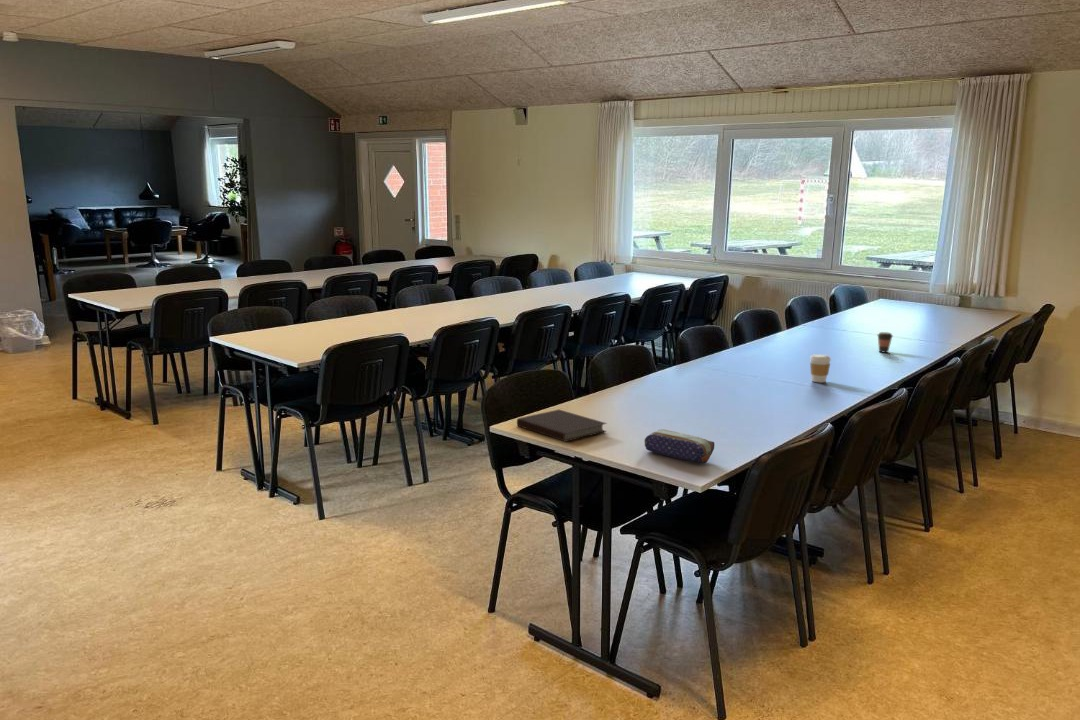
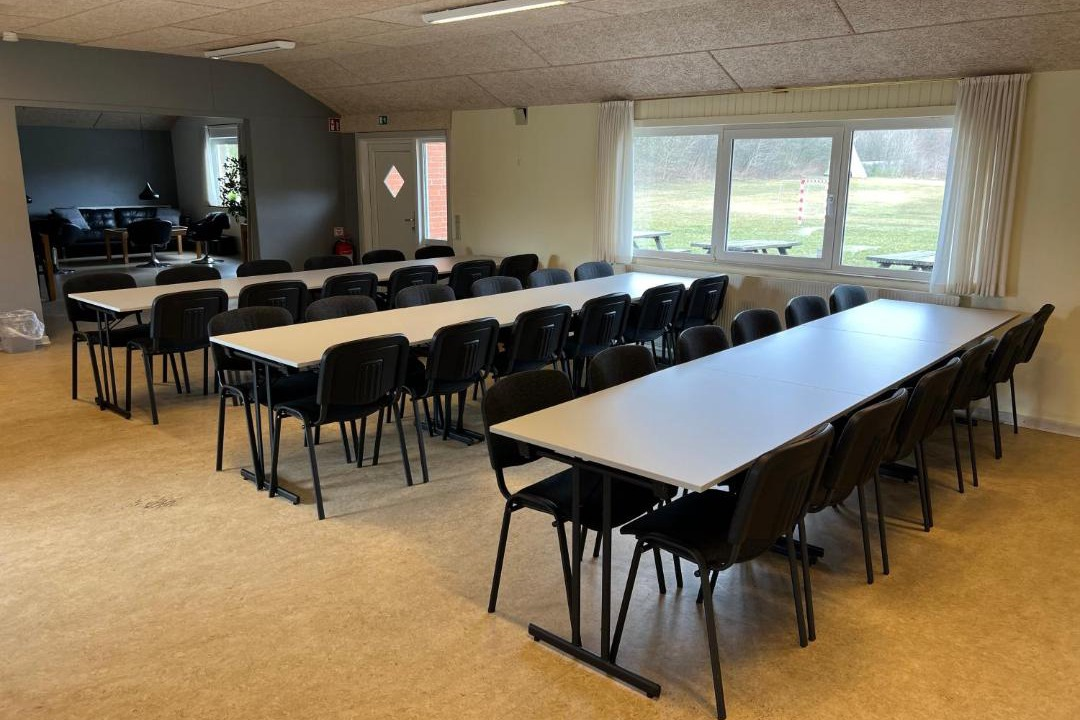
- coffee cup [809,353,832,383]
- coffee cup [876,331,894,354]
- pencil case [643,428,715,464]
- notebook [516,409,608,443]
